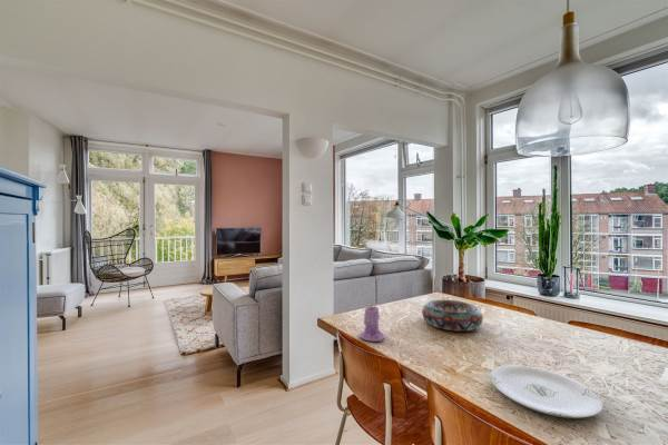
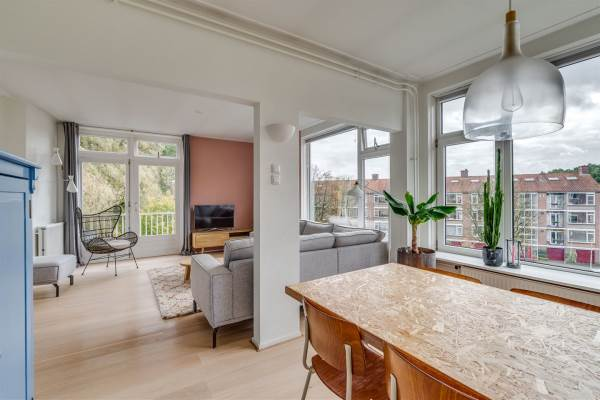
- plate [489,364,605,419]
- decorative bowl [421,299,484,333]
- candle [358,304,385,343]
